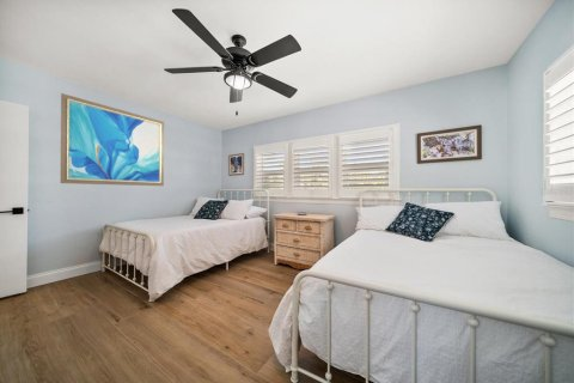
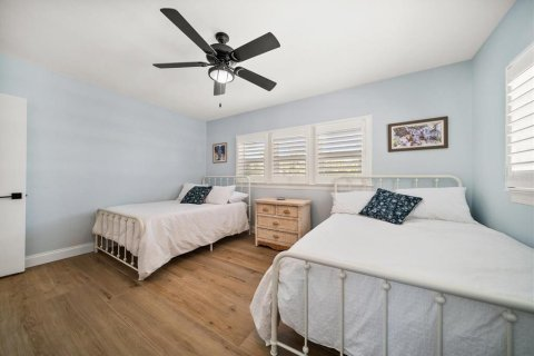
- wall art [60,92,165,187]
